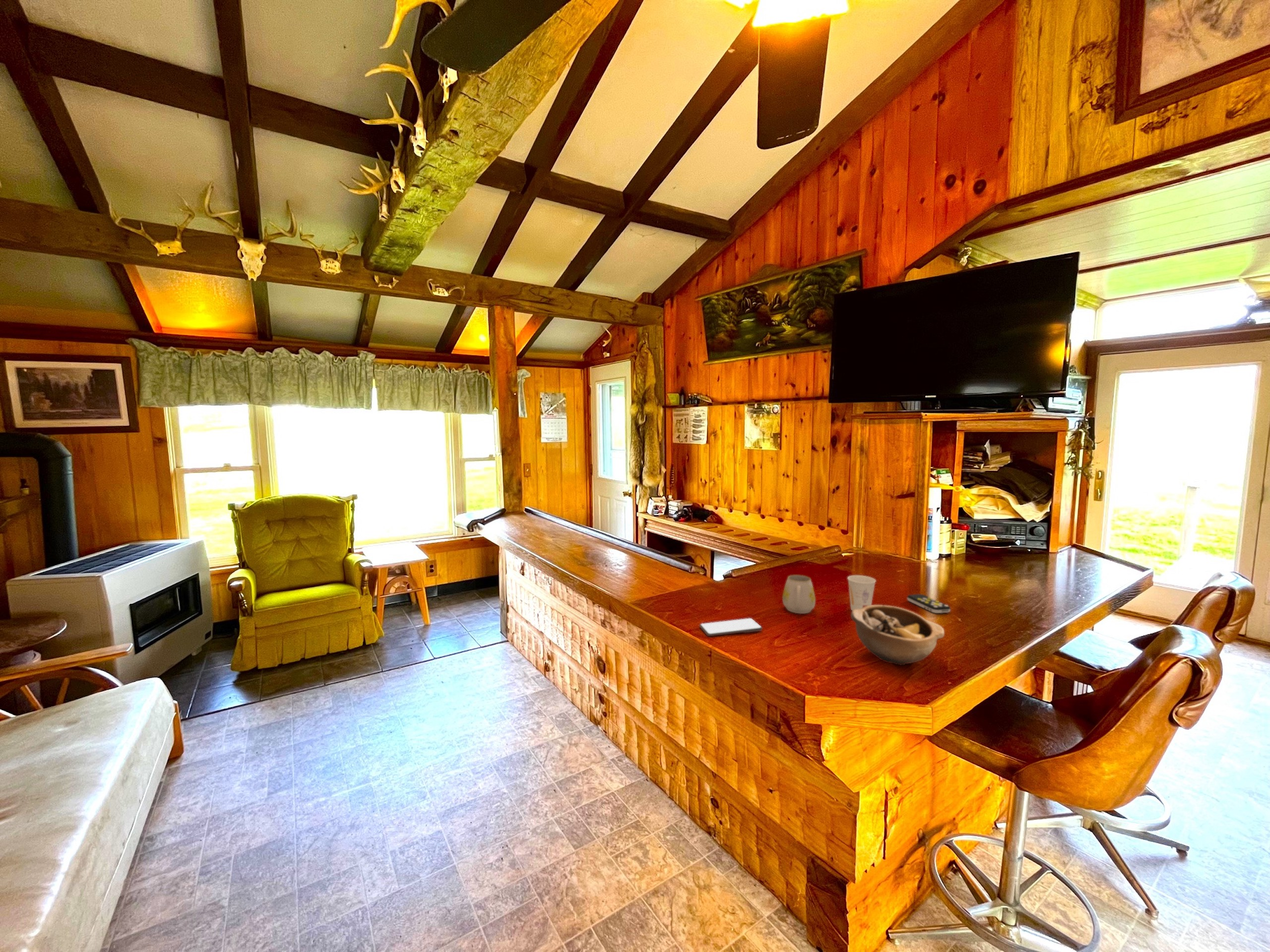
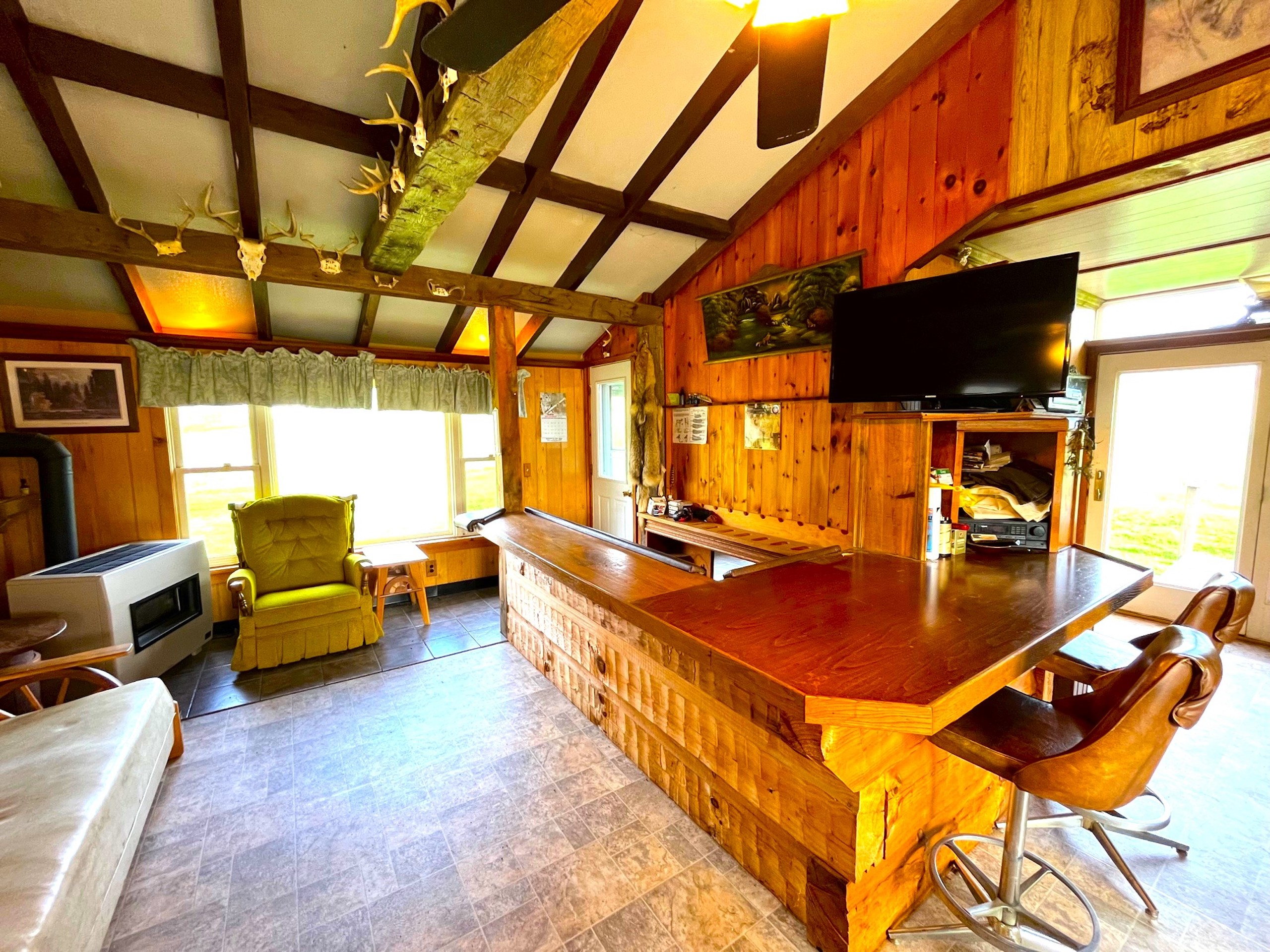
- mug [782,575,816,614]
- cup [847,575,877,611]
- remote control [907,594,951,614]
- bowl [850,604,945,666]
- smartphone [699,618,762,637]
